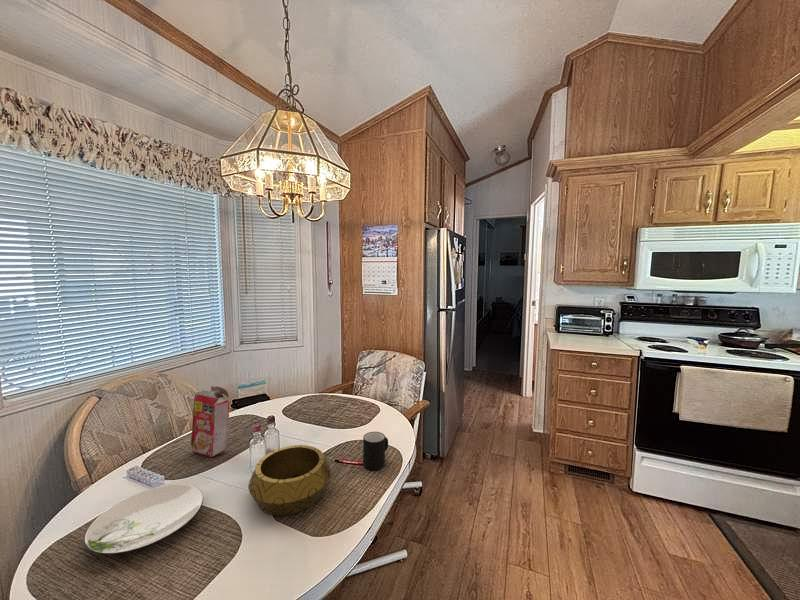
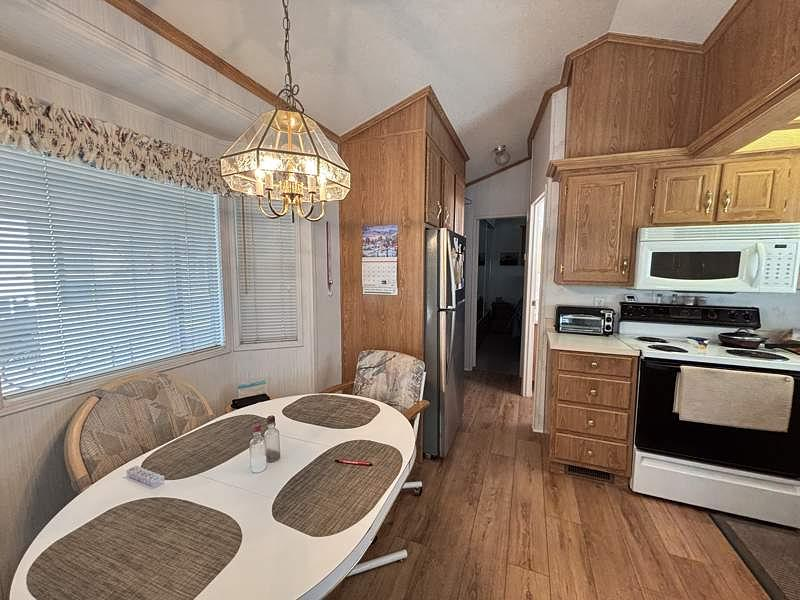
- plate [83,483,204,555]
- decorative bowl [247,444,332,517]
- mug [362,431,389,471]
- cereal box [190,385,230,458]
